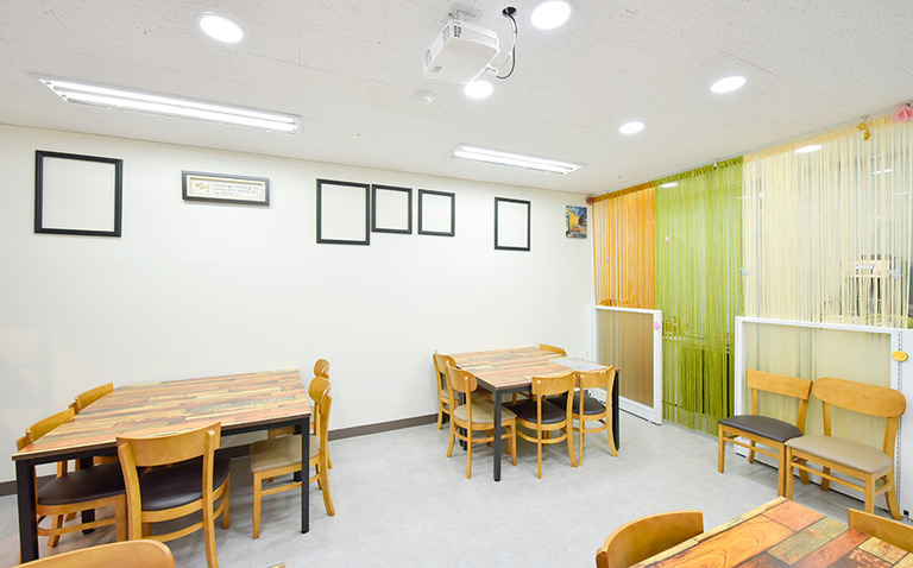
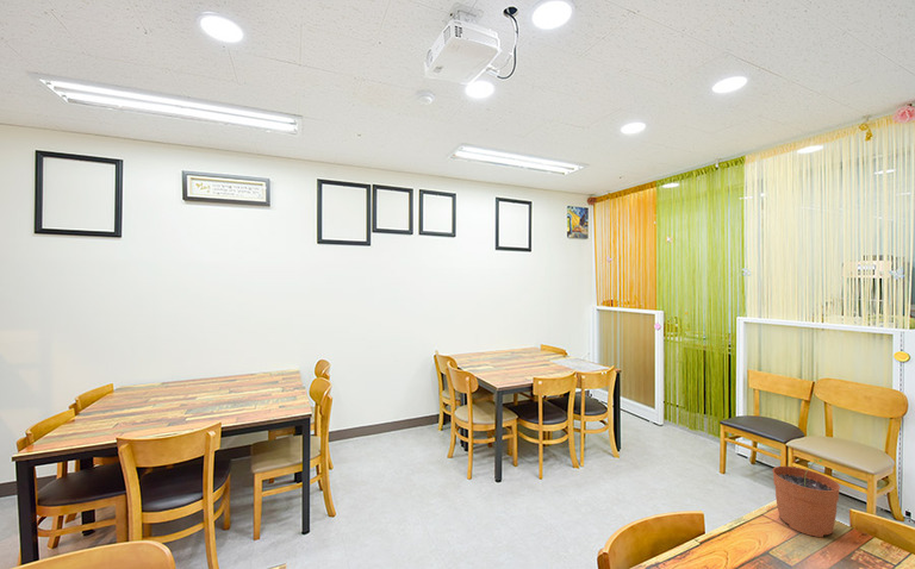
+ plant pot [772,457,841,538]
